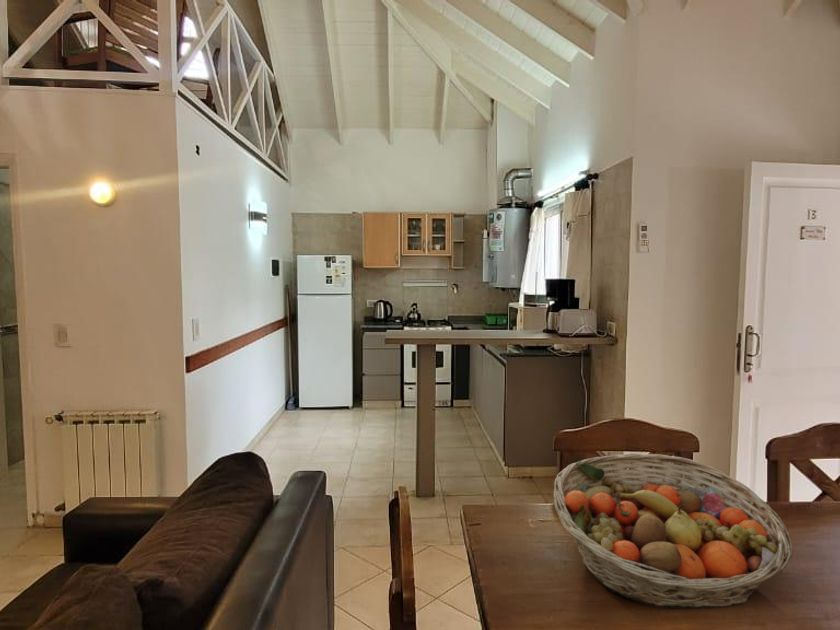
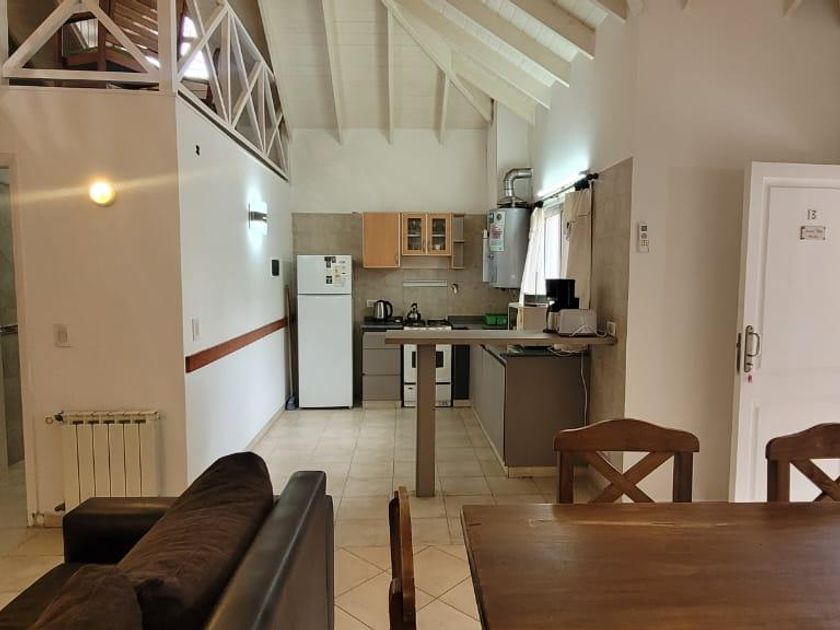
- fruit basket [553,452,794,610]
